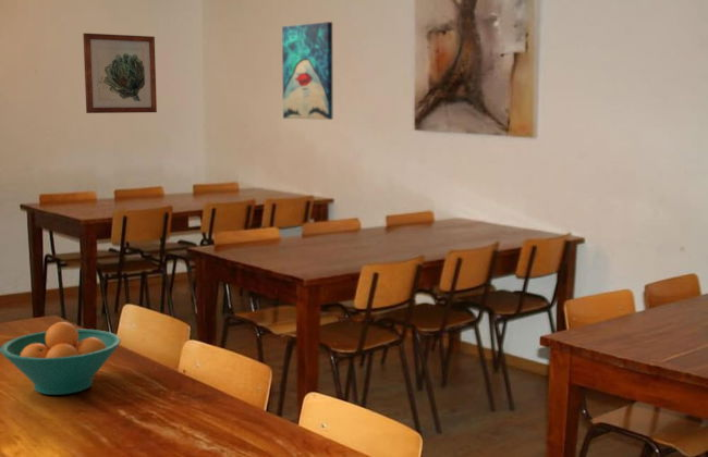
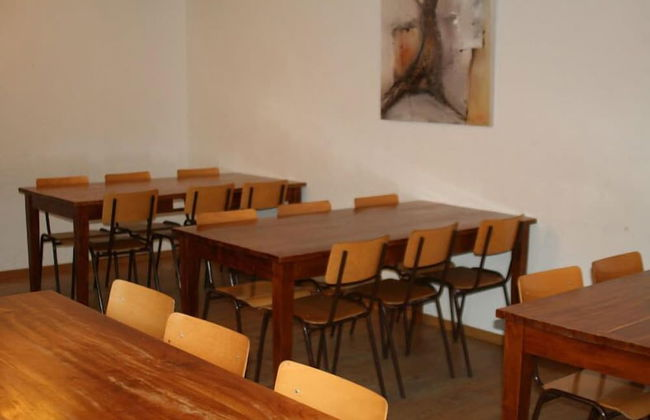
- wall art [281,21,333,121]
- wall art [82,33,158,114]
- fruit bowl [0,321,122,396]
